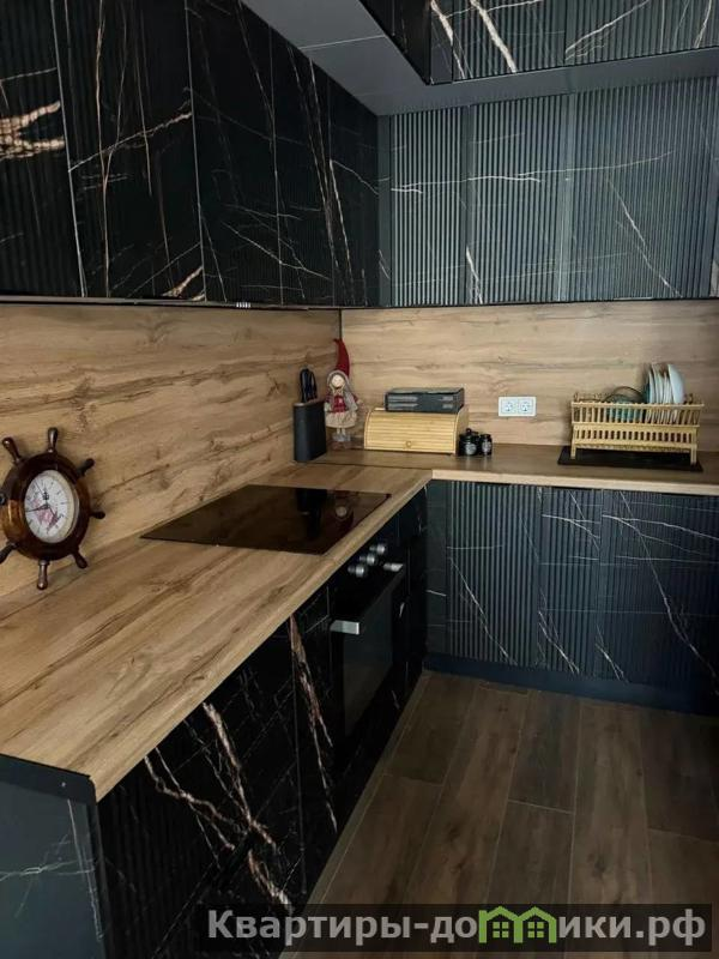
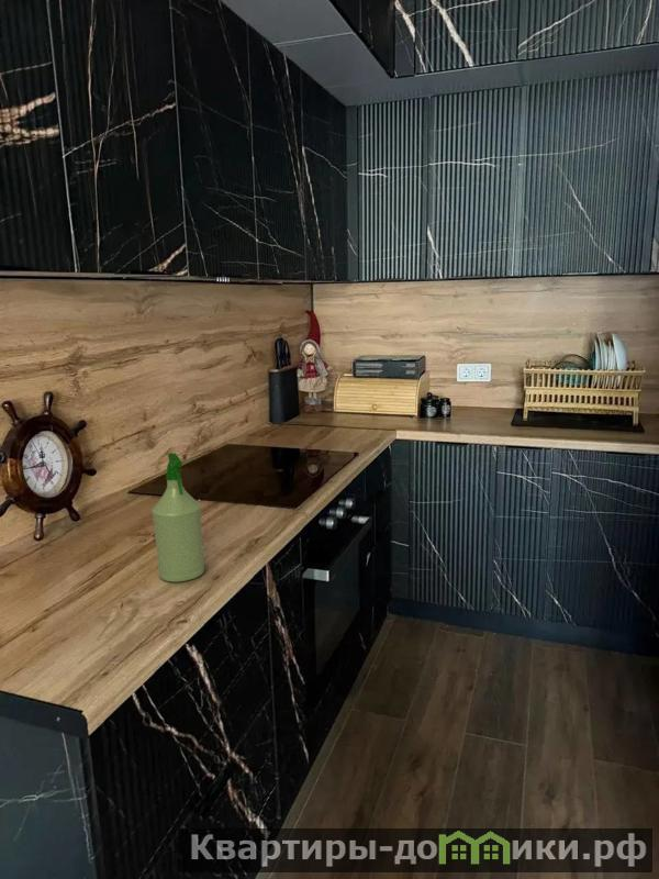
+ spray bottle [150,452,205,583]
